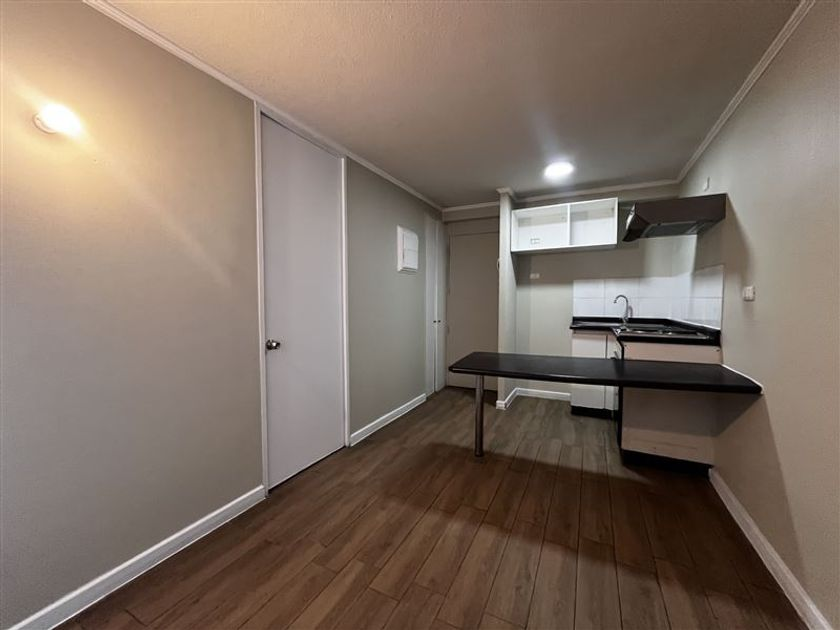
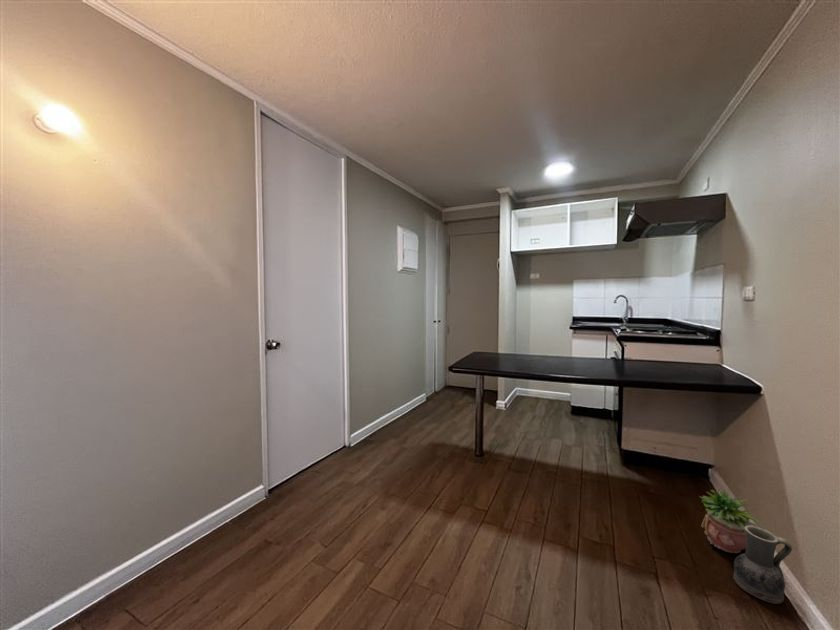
+ potted plant [698,487,762,554]
+ vase [732,525,793,605]
